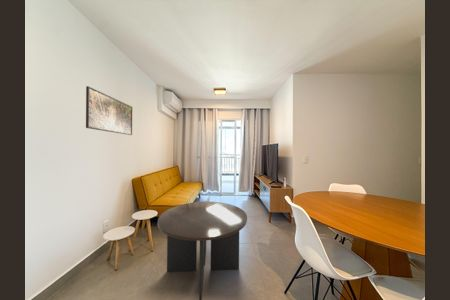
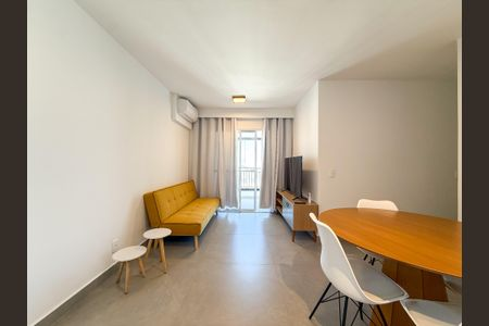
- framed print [85,85,133,136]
- coffee table [157,201,248,300]
